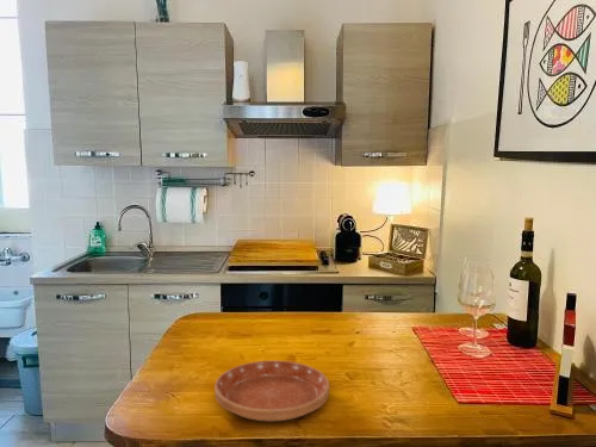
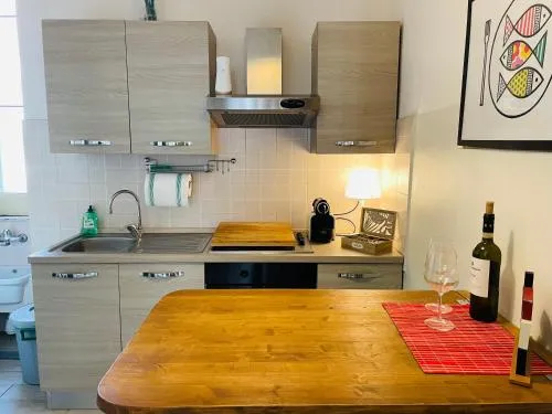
- saucer [213,360,330,422]
